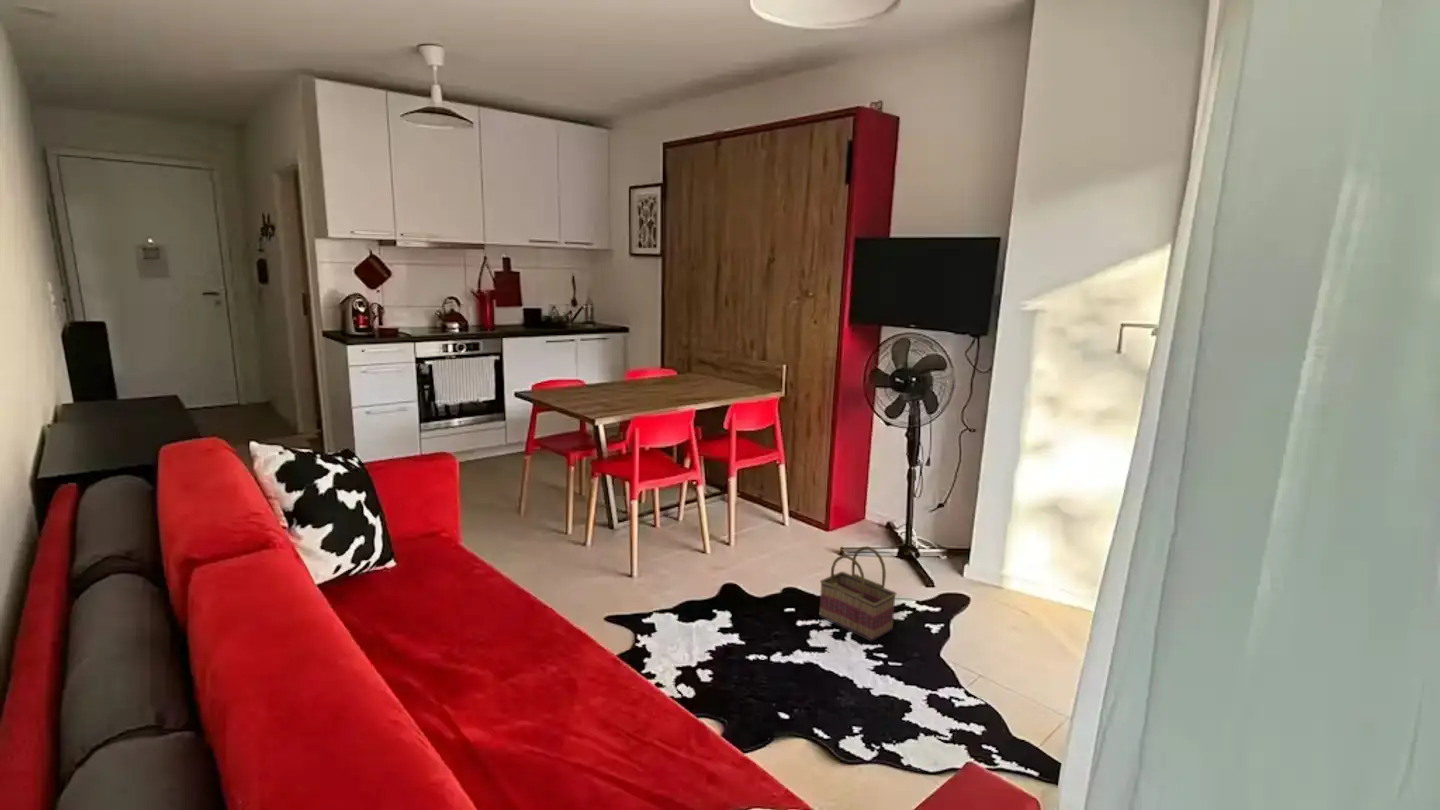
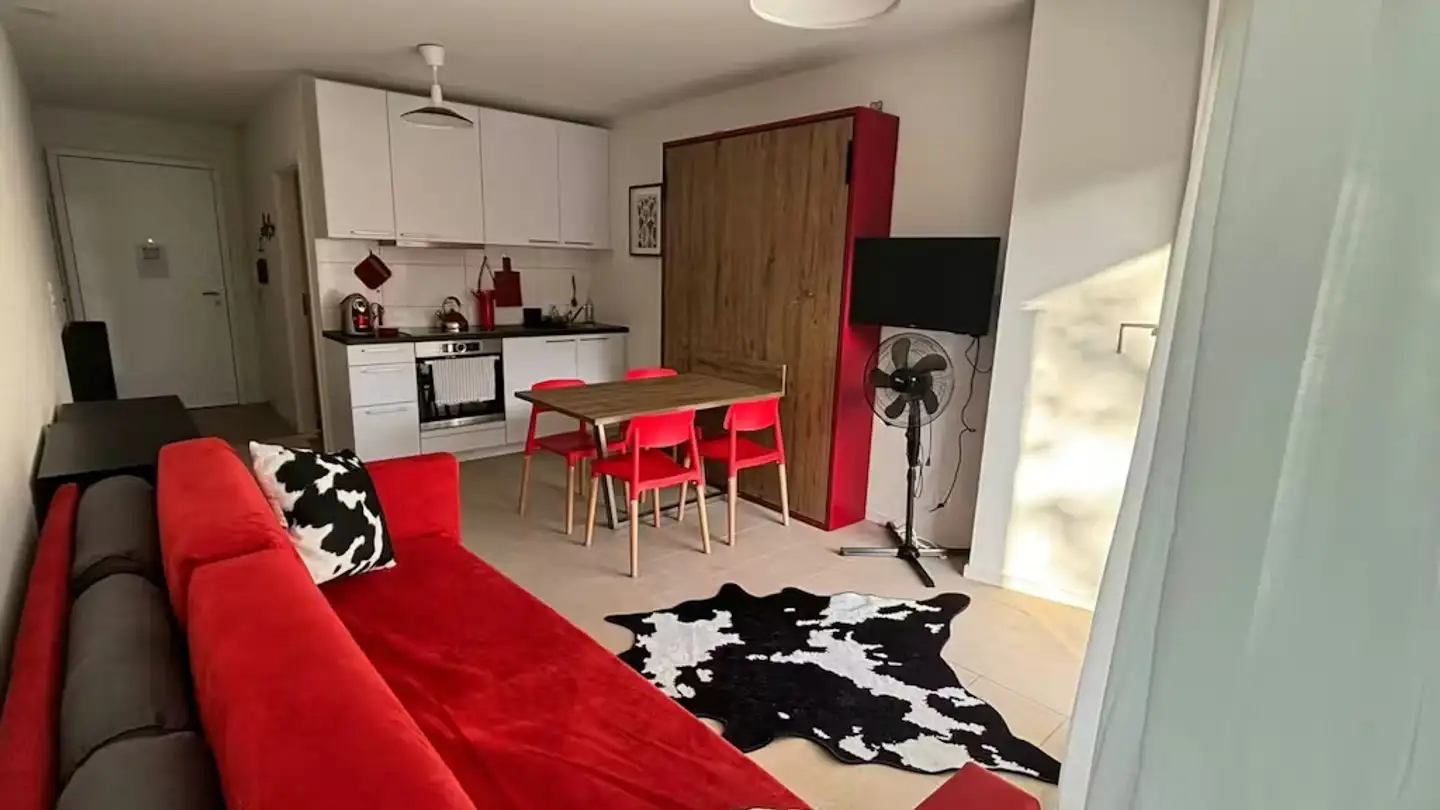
- basket [818,545,897,642]
